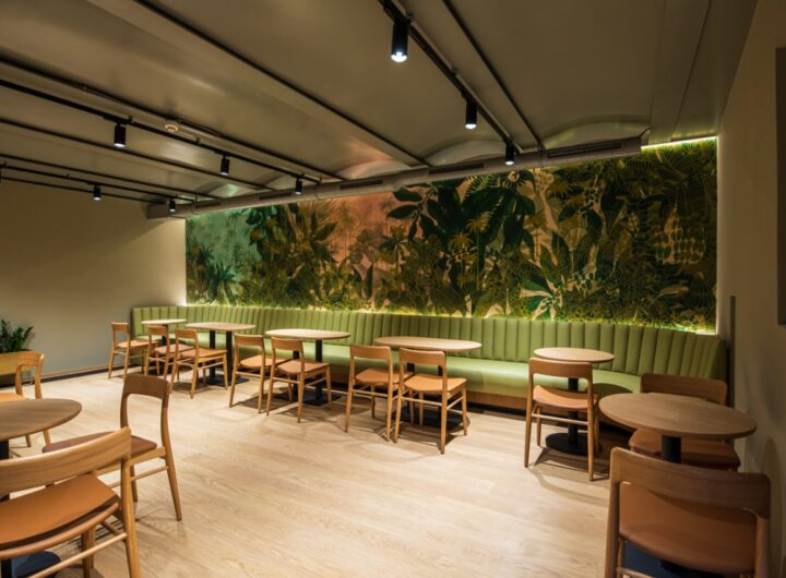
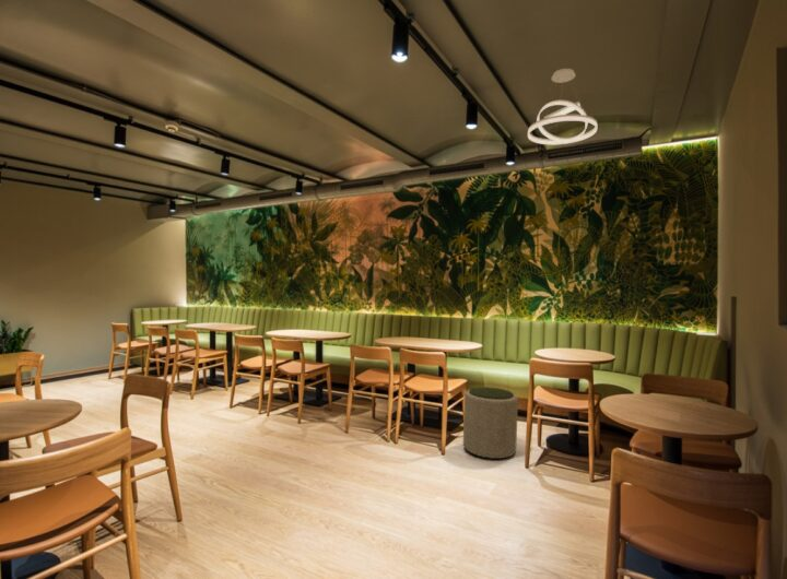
+ pendant light [527,68,599,145]
+ ottoman [462,386,519,460]
